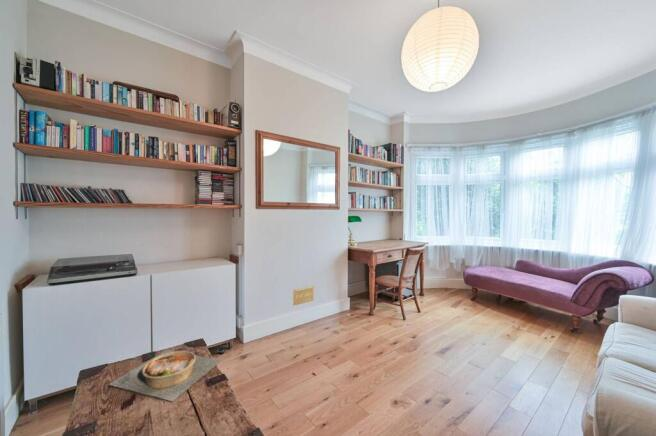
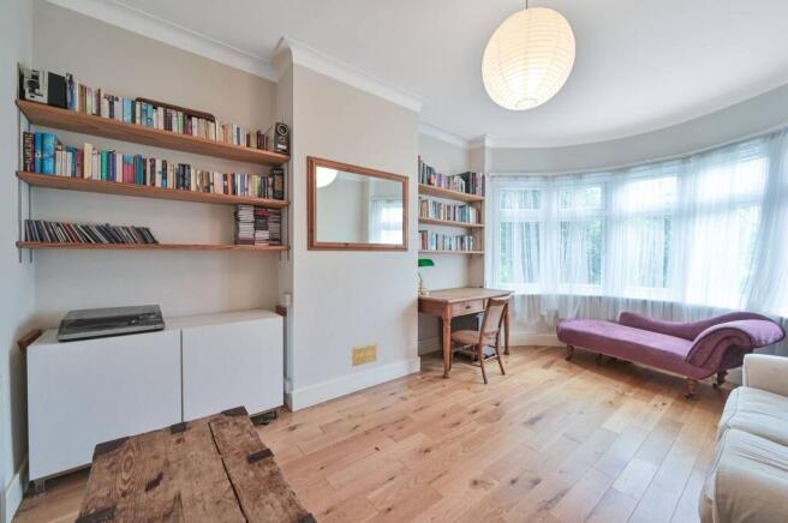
- bowl [107,349,223,402]
